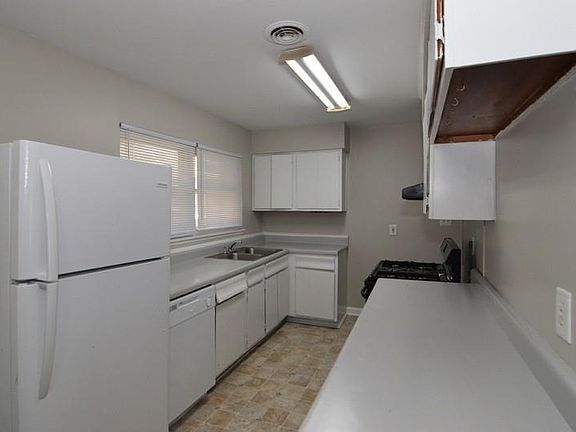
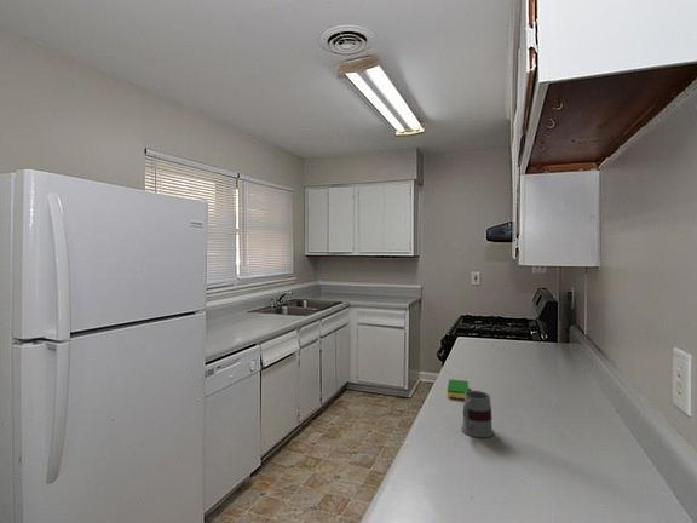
+ mug [460,390,495,438]
+ dish sponge [447,378,470,400]
